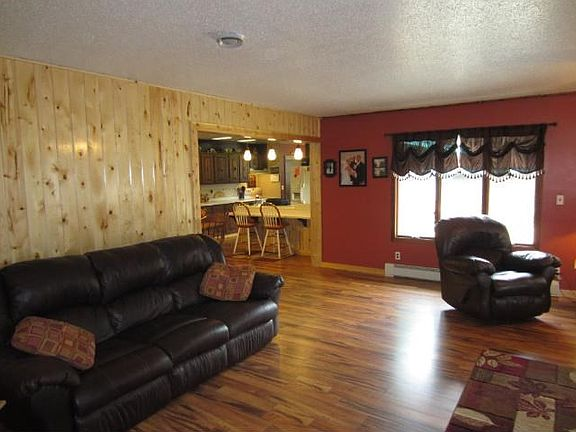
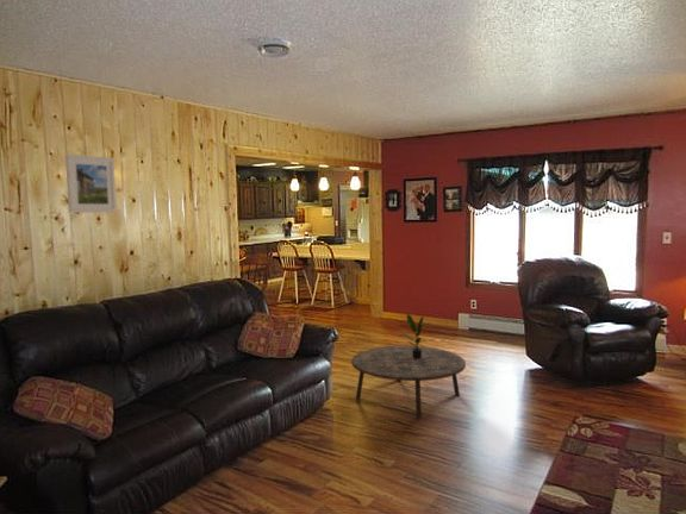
+ potted plant [401,313,425,359]
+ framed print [64,153,118,214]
+ coffee table [350,345,467,420]
